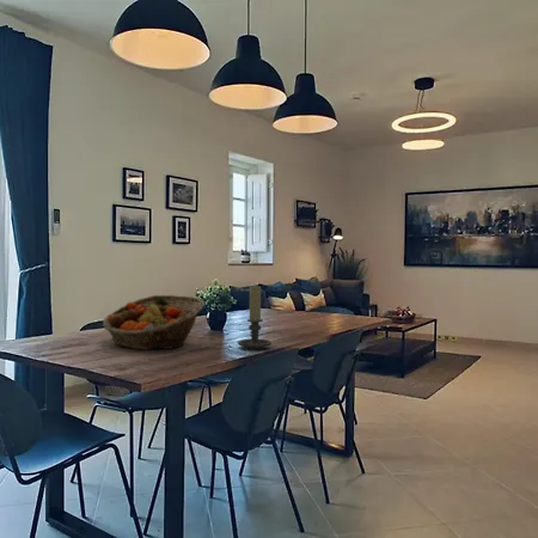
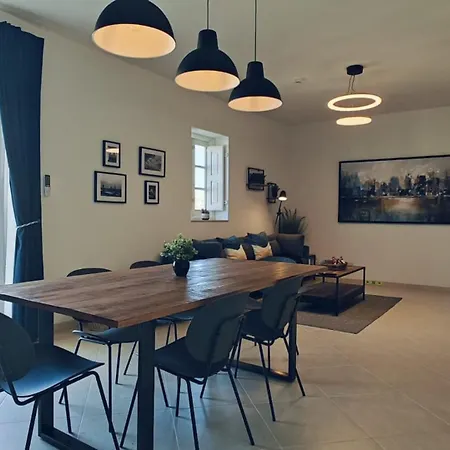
- fruit basket [102,294,206,351]
- candle holder [237,285,273,351]
